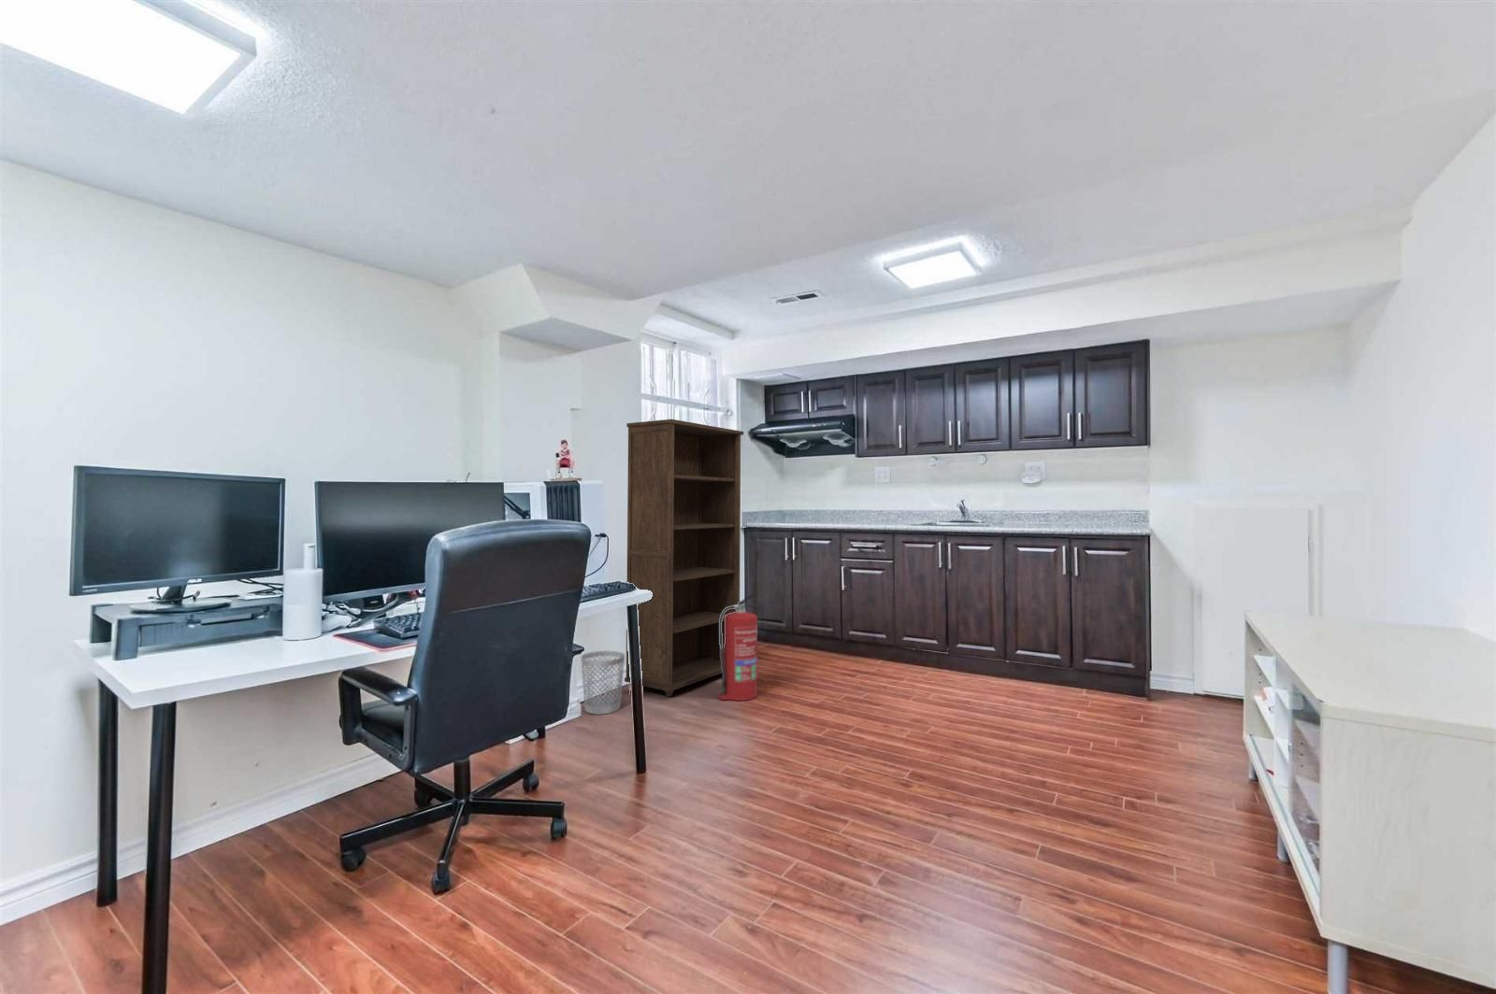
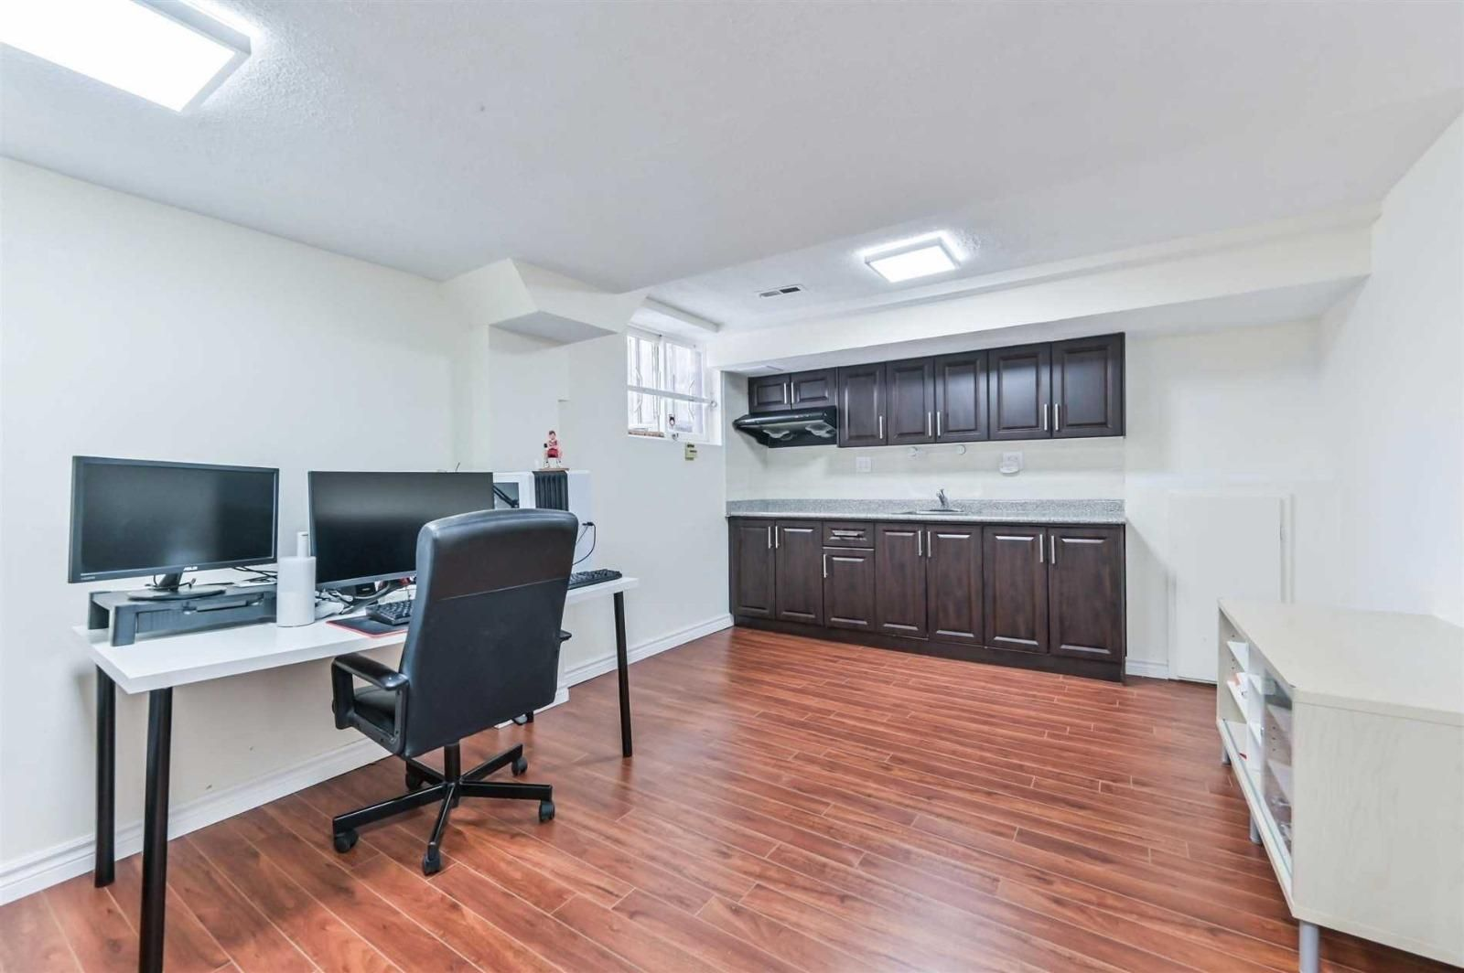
- wastebasket [579,650,626,716]
- bookcase [624,418,745,698]
- fire extinguisher [719,594,759,701]
